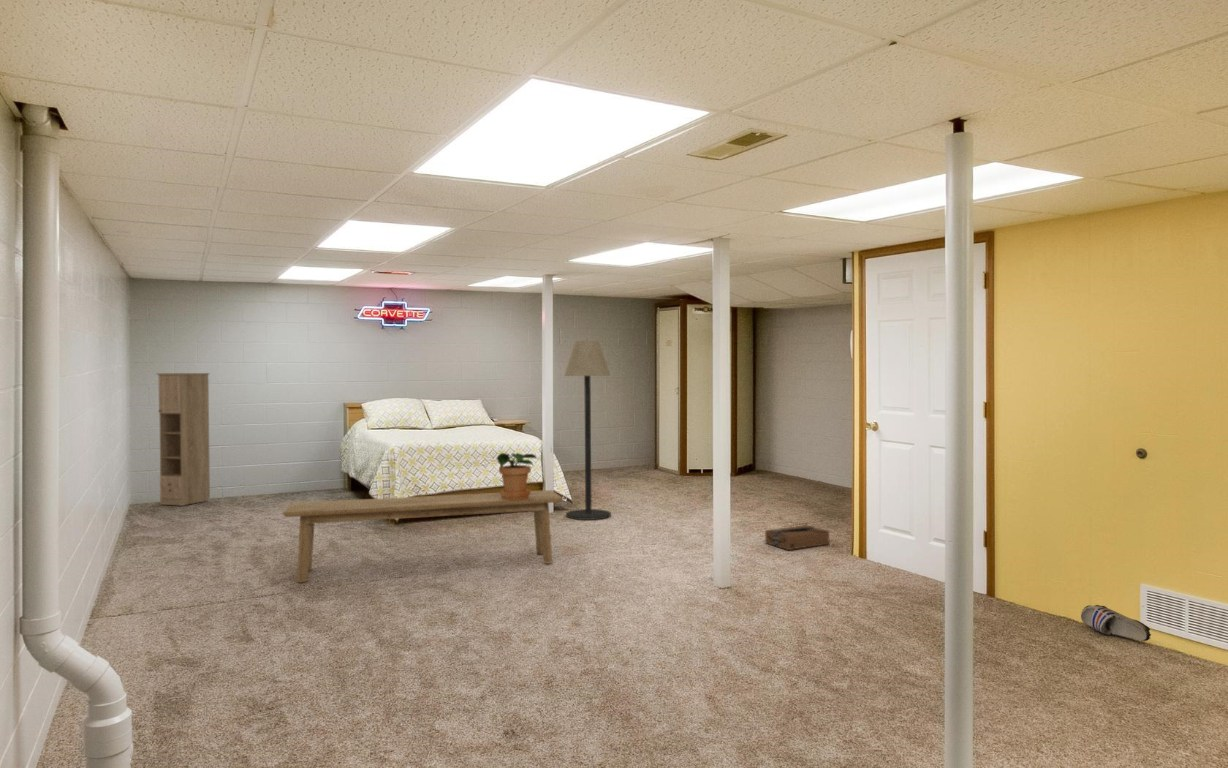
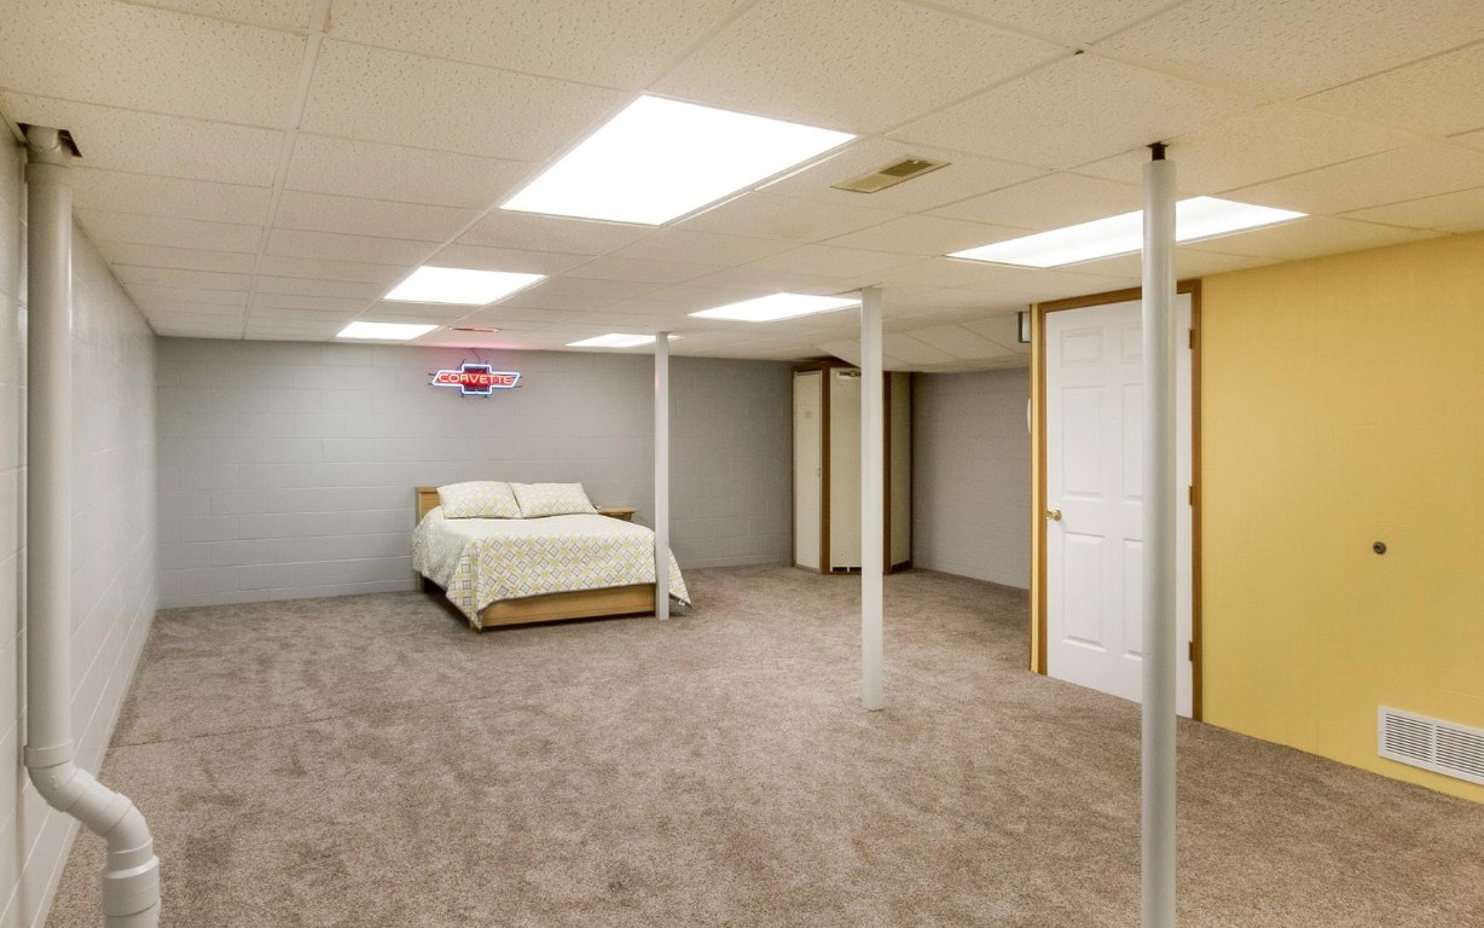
- shoe [1080,604,1152,642]
- cardboard box [764,525,830,551]
- floor lamp [563,340,612,521]
- storage cabinet [155,372,211,507]
- bench [282,489,564,584]
- potted plant [496,452,538,500]
